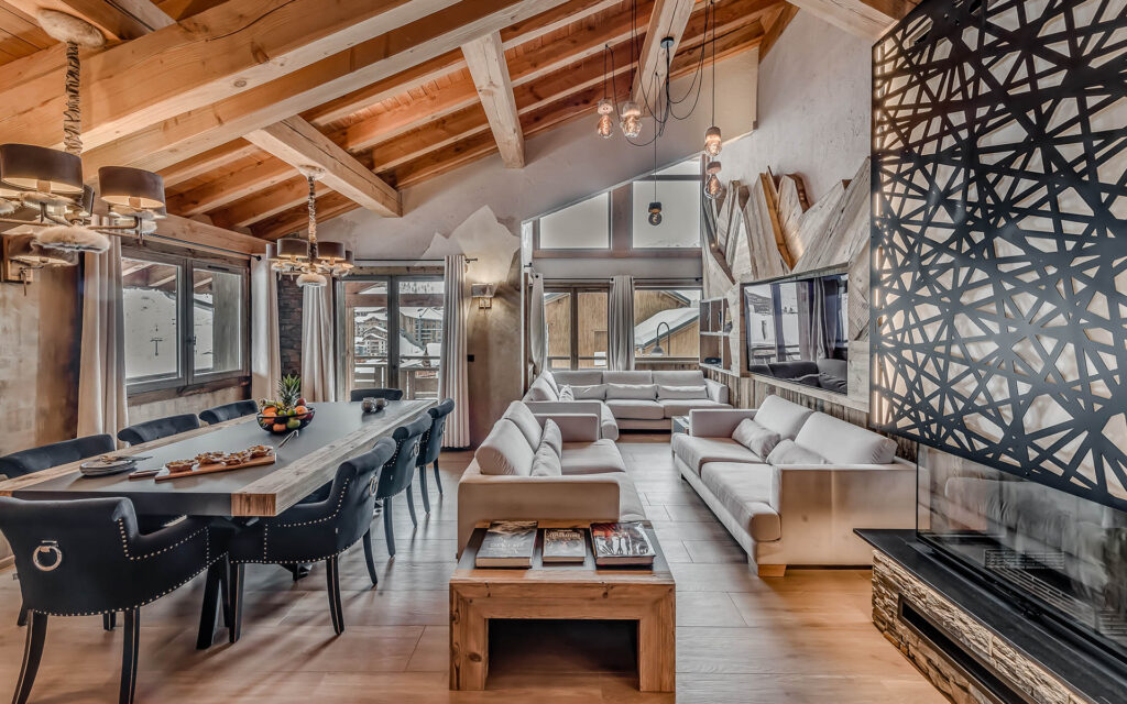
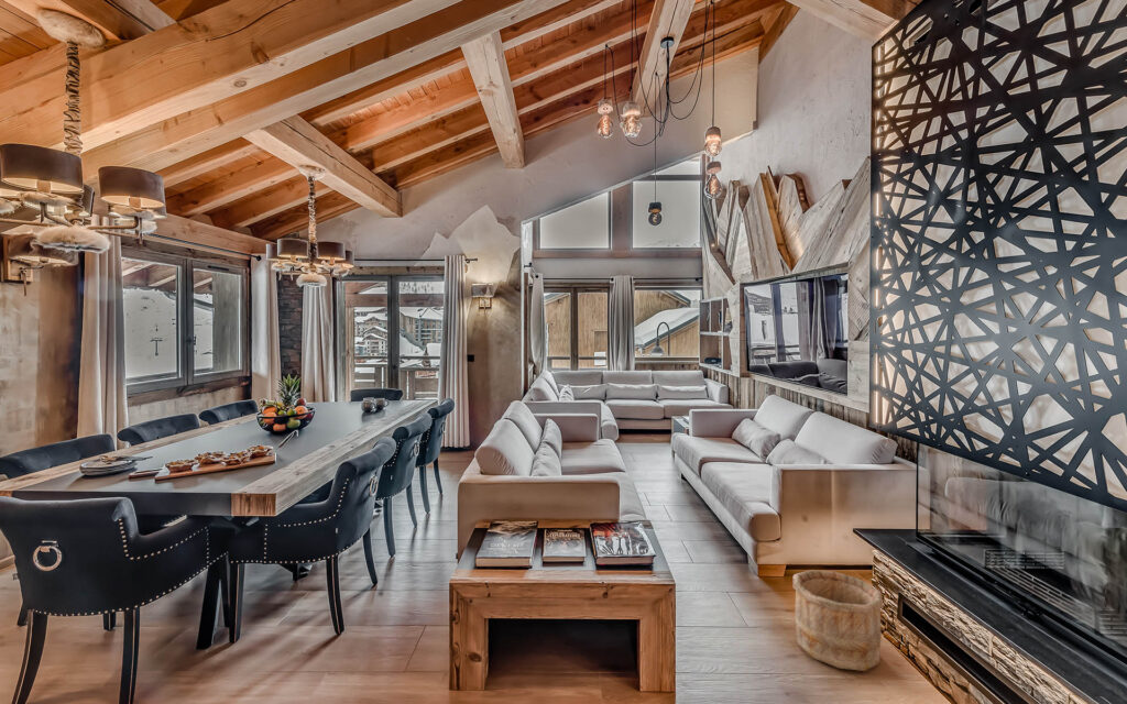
+ wooden bucket [792,569,885,672]
